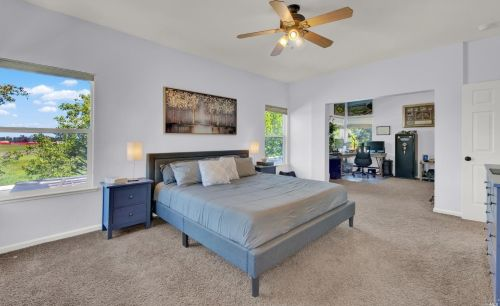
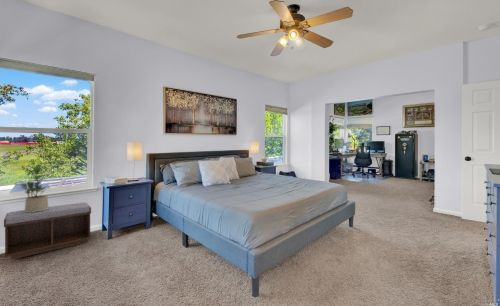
+ bench [3,202,92,261]
+ potted plant [18,166,49,212]
